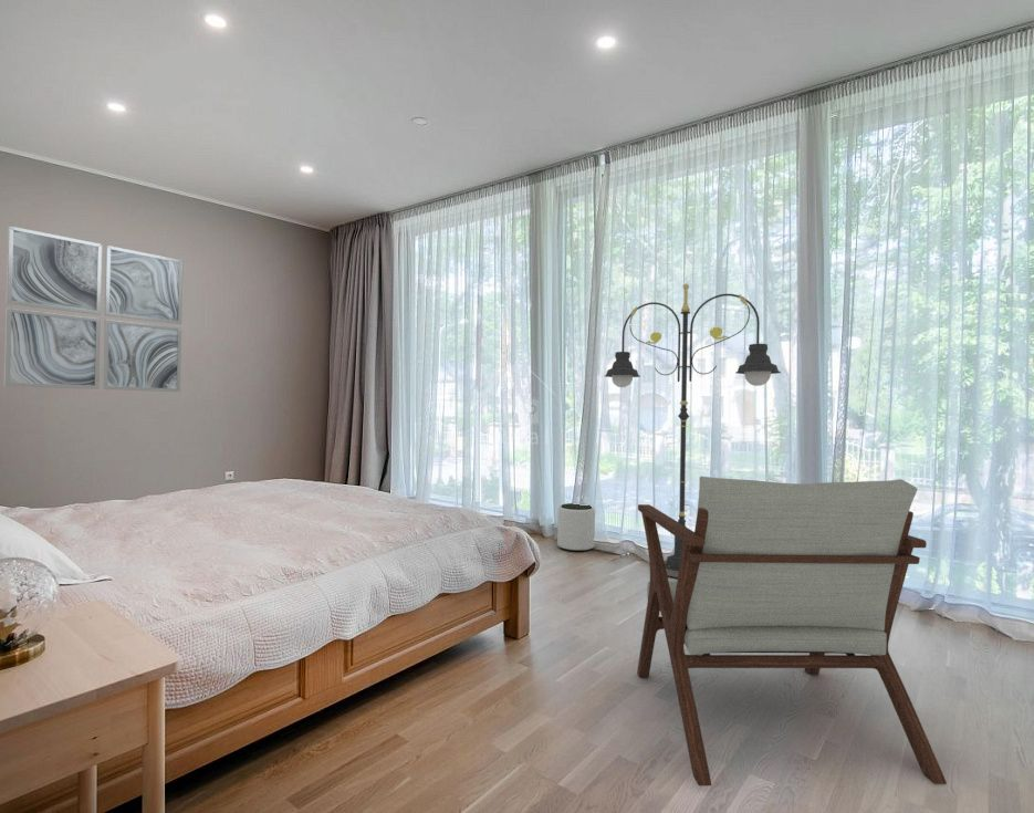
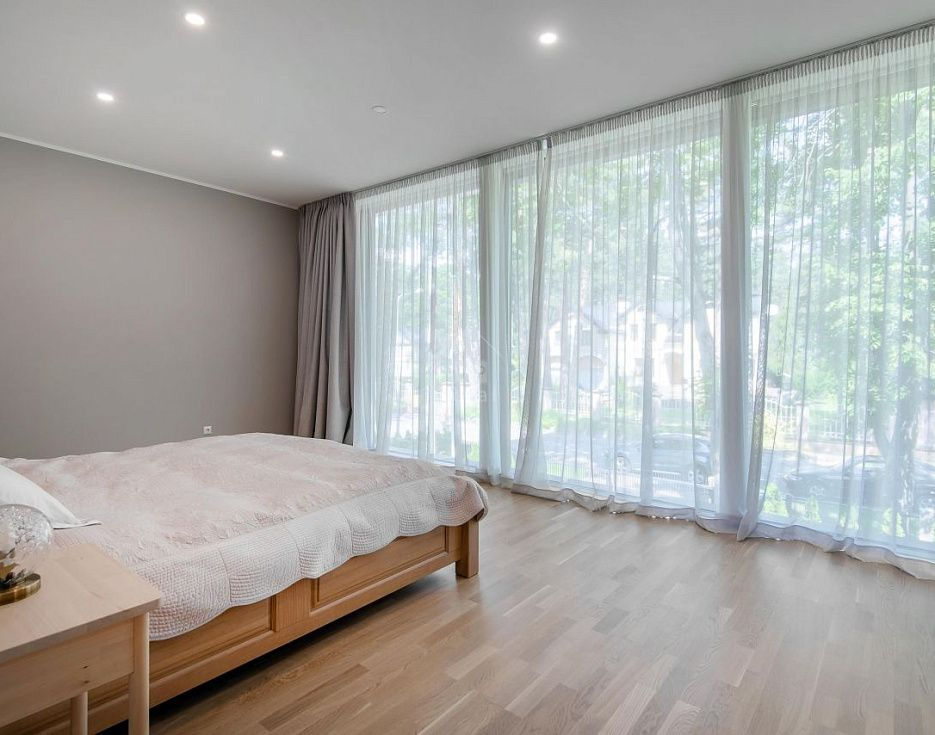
- floor lamp [604,283,782,579]
- lounge chair [636,476,948,786]
- plant pot [556,502,596,552]
- wall art [3,225,185,393]
